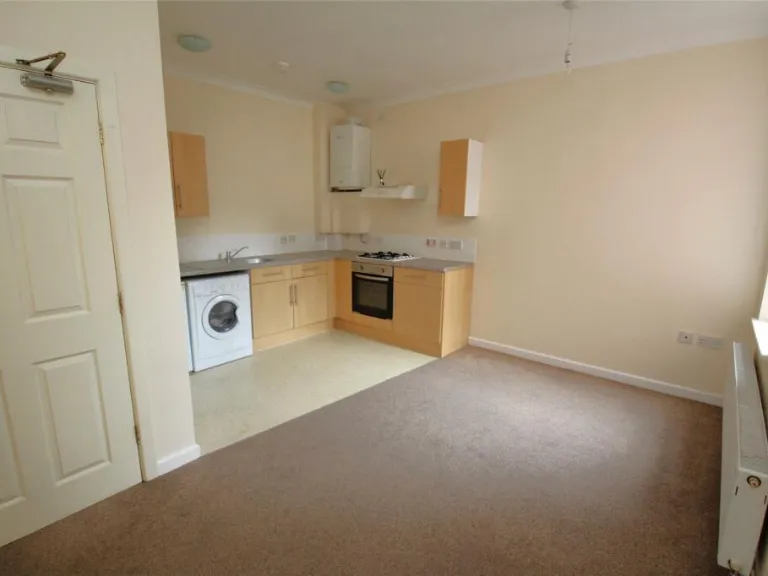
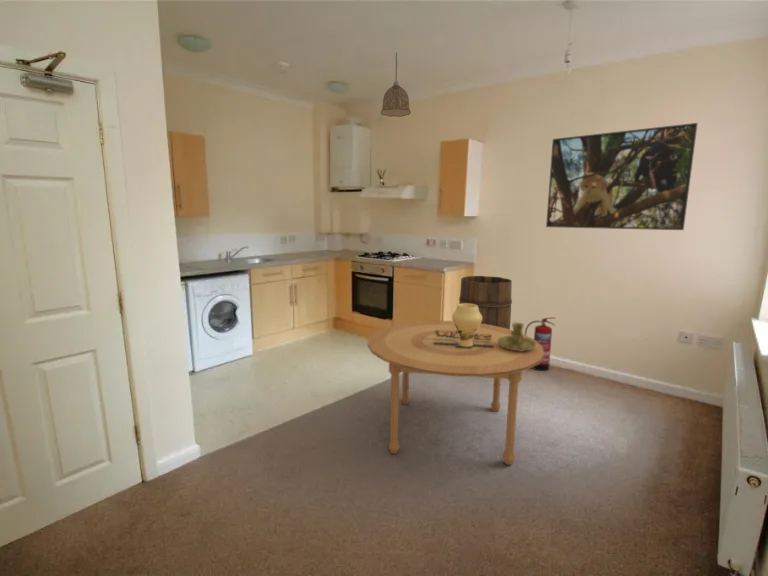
+ candle holder [498,322,537,351]
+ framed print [545,122,699,231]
+ pendant lamp [380,52,412,118]
+ dining table [366,320,544,466]
+ wooden barrel [458,275,513,330]
+ vase [451,303,482,347]
+ fire extinguisher [524,316,556,372]
